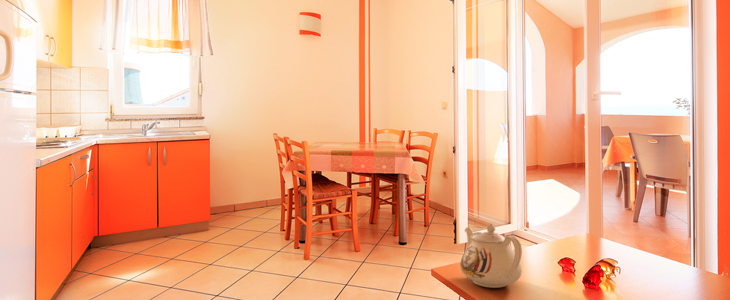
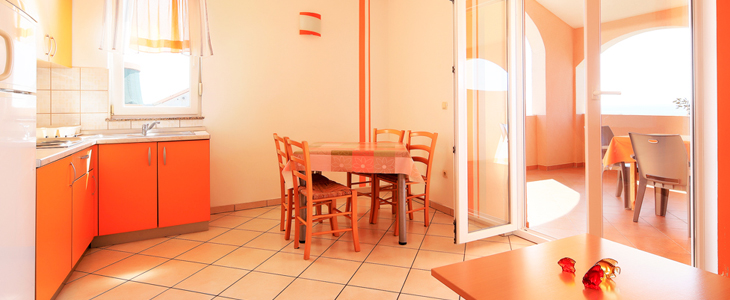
- teapot [459,222,523,289]
